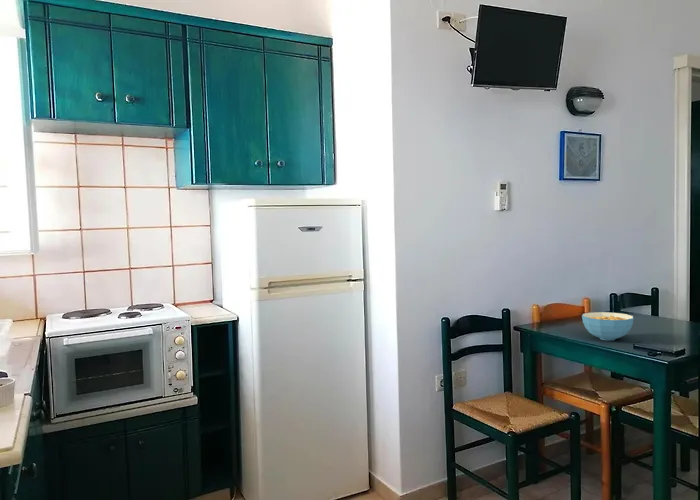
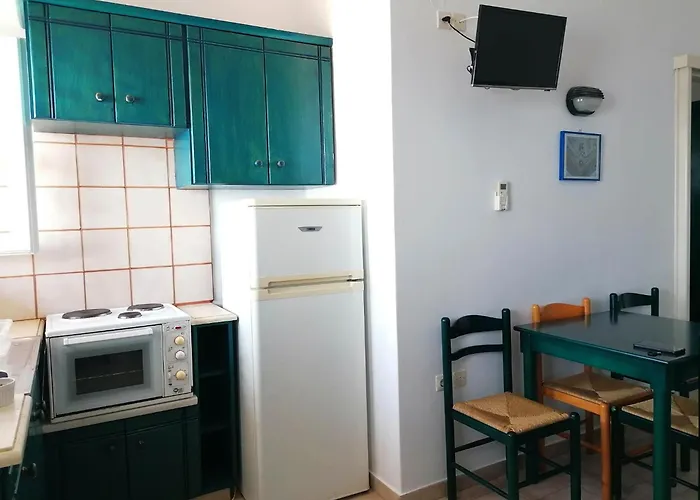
- cereal bowl [581,311,634,341]
